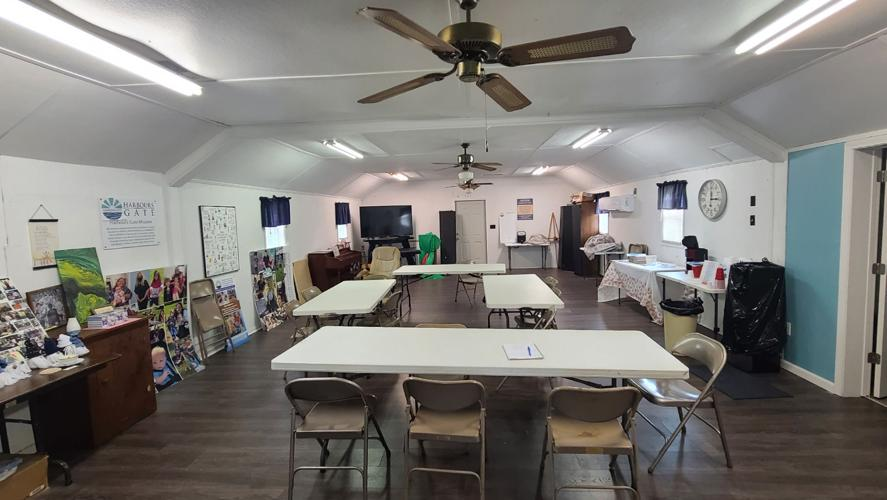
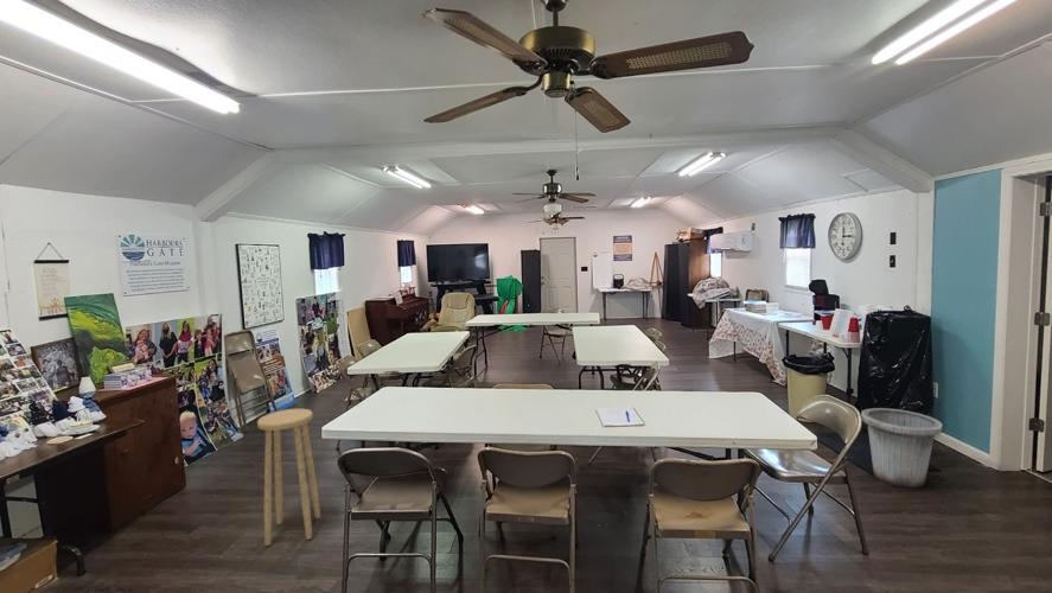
+ stool [256,408,321,547]
+ trash can [860,407,943,489]
